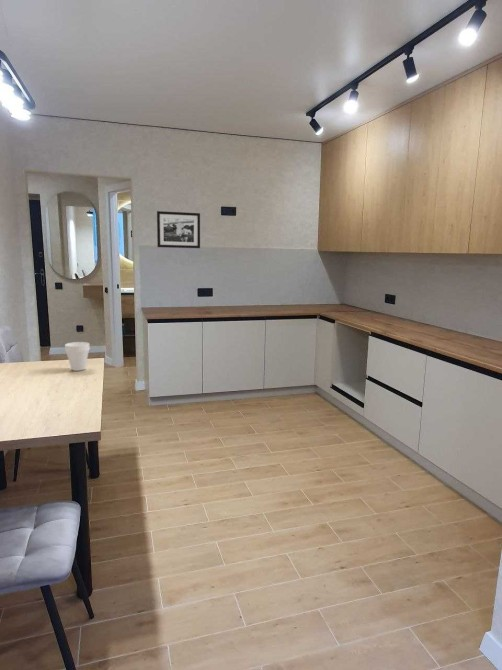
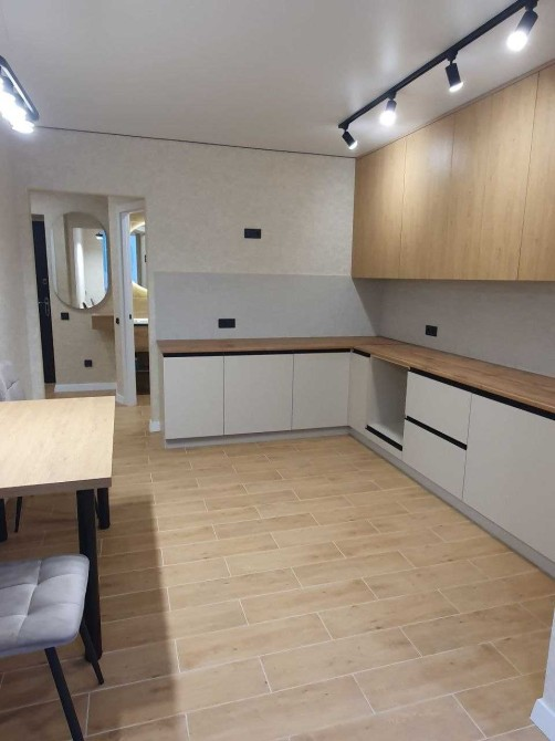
- picture frame [156,210,201,249]
- cup [64,341,91,372]
